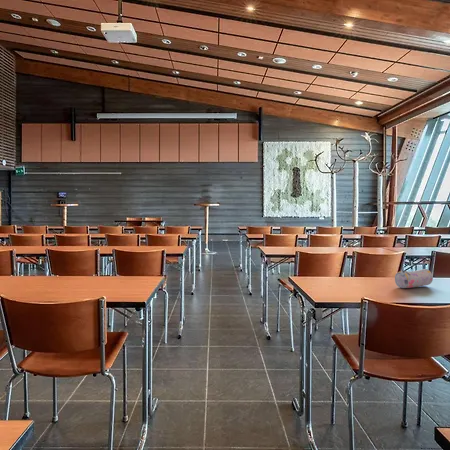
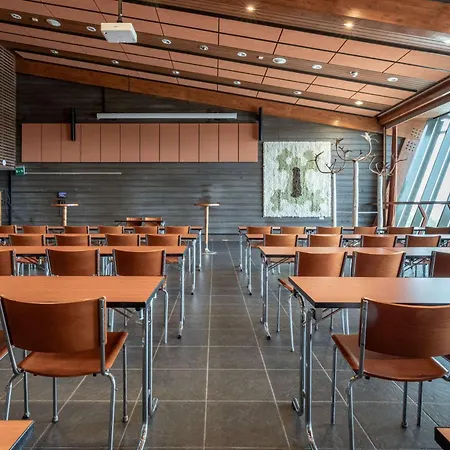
- pencil case [394,268,434,289]
